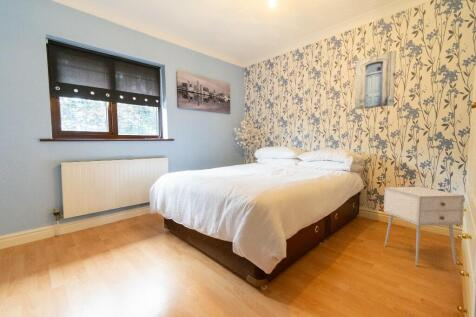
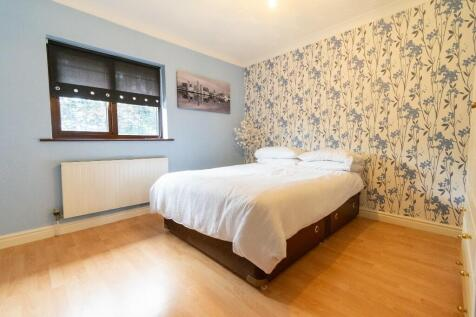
- wall art [354,50,397,110]
- nightstand [383,186,465,267]
